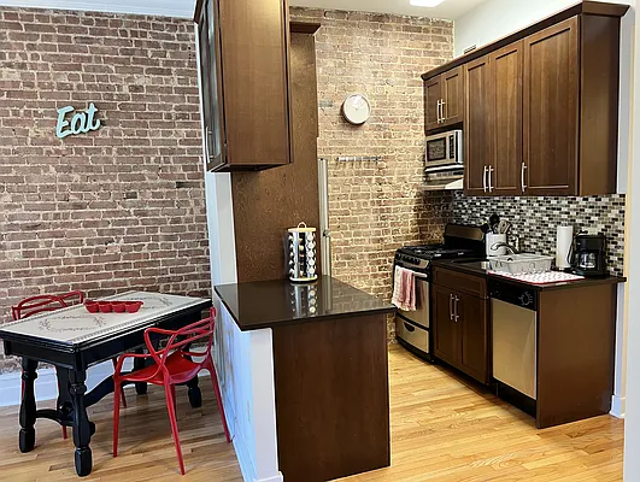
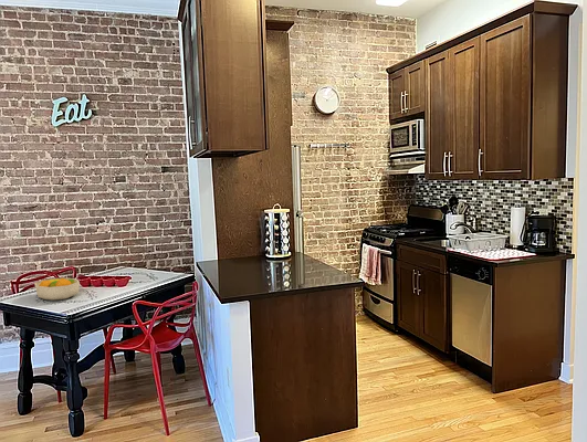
+ fruit bowl [33,276,81,302]
